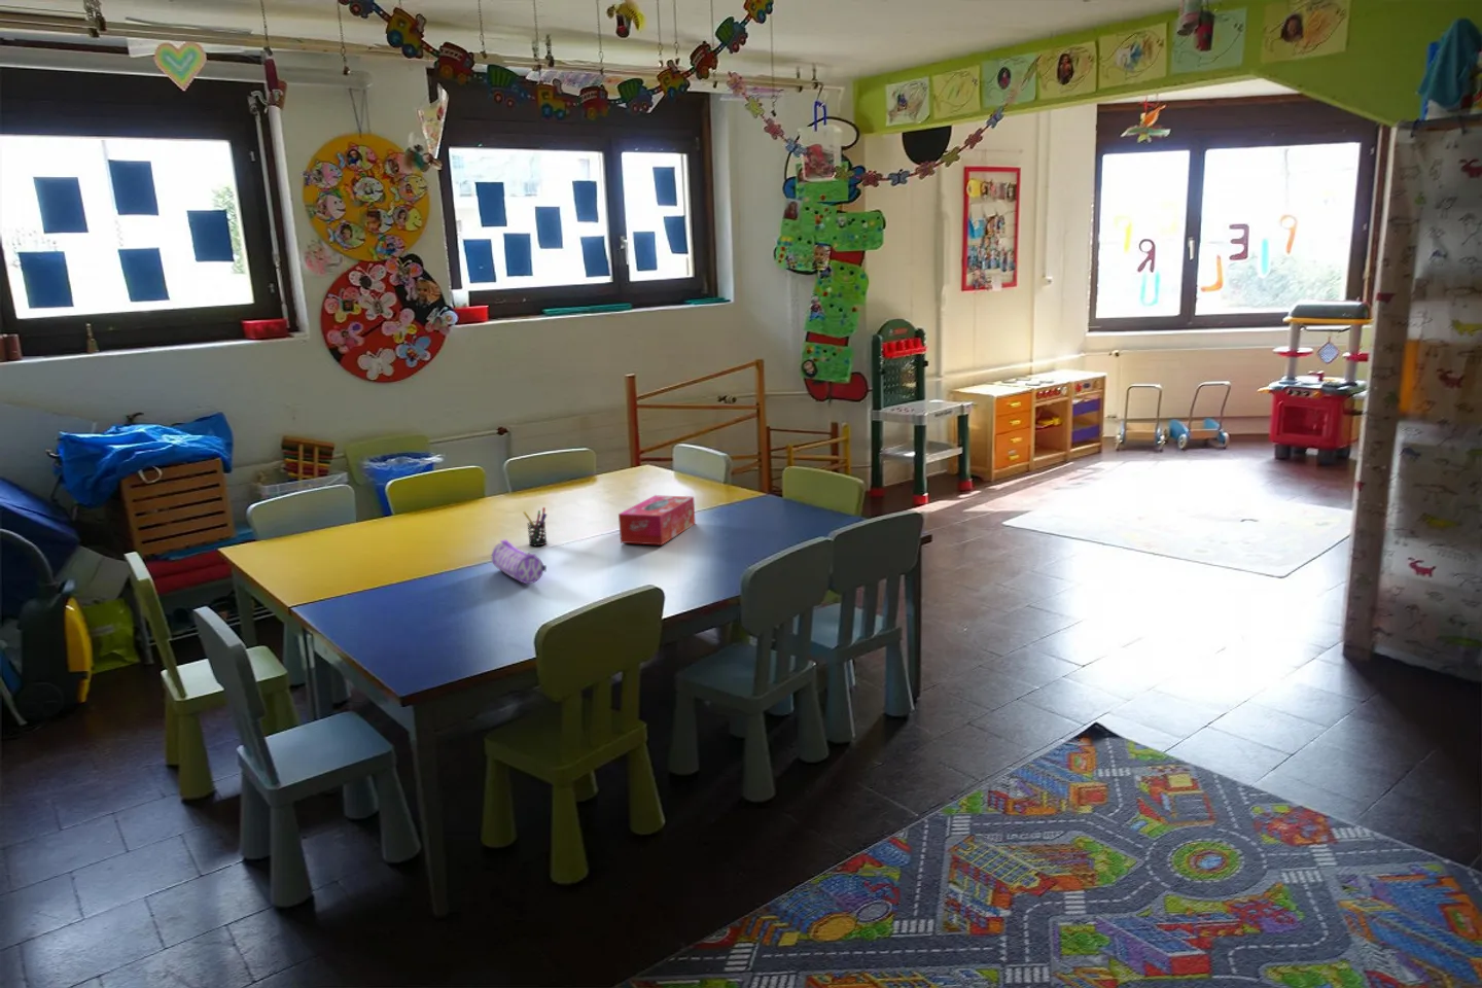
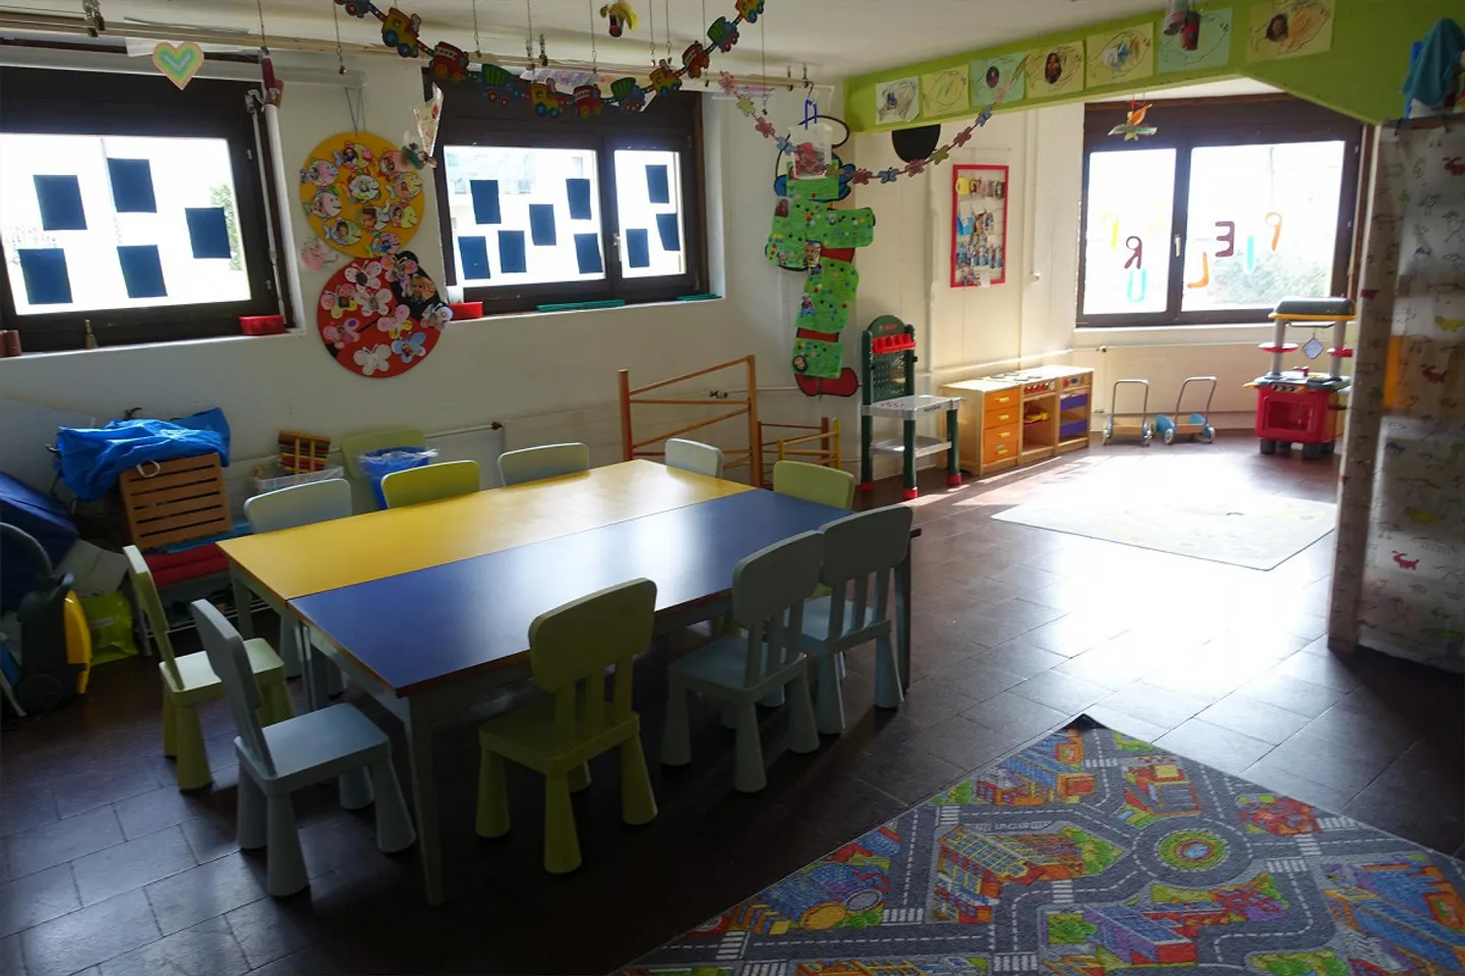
- tissue box [618,494,697,547]
- pen holder [523,506,548,547]
- pencil case [491,538,548,584]
